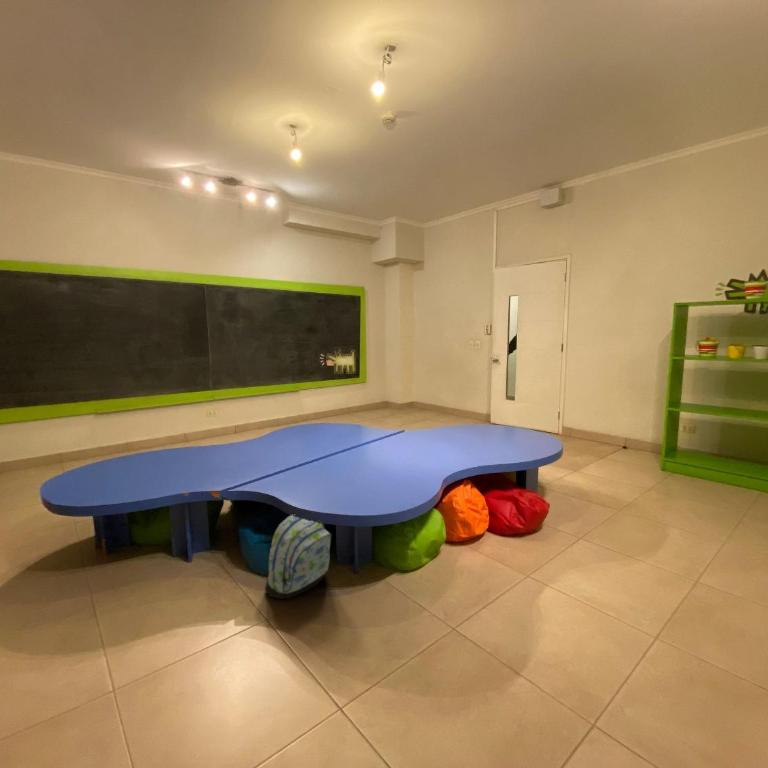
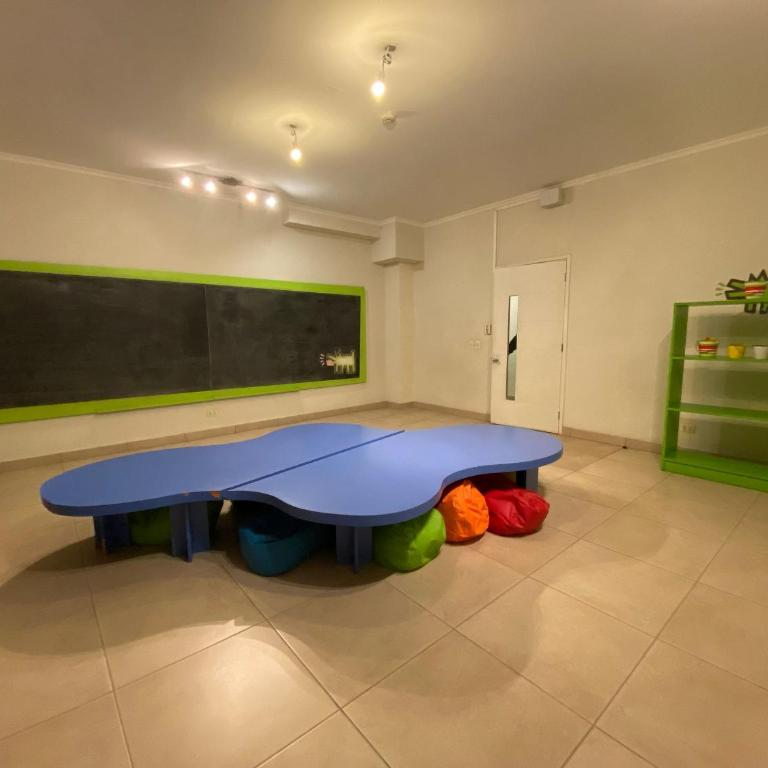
- backpack [264,514,332,600]
